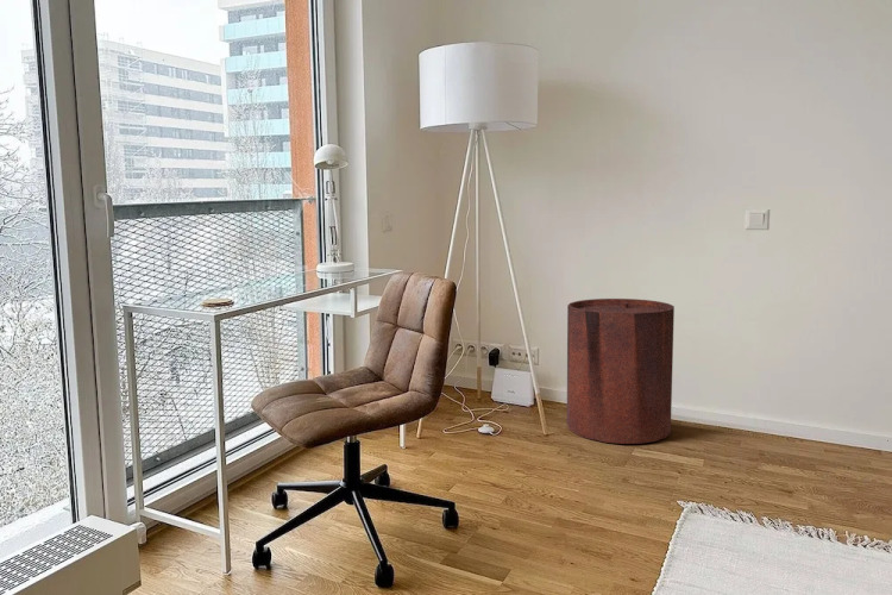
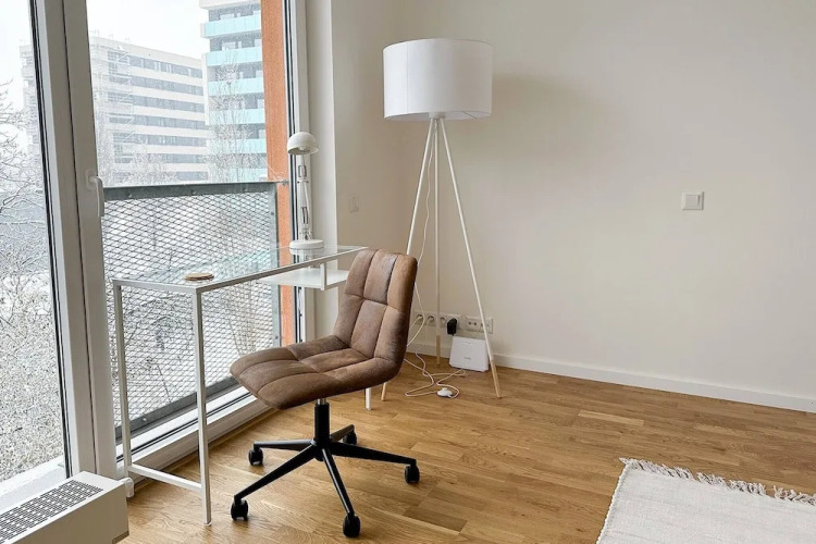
- trash can [566,298,676,445]
